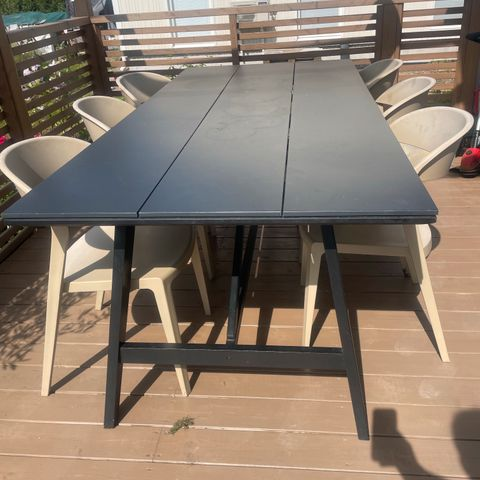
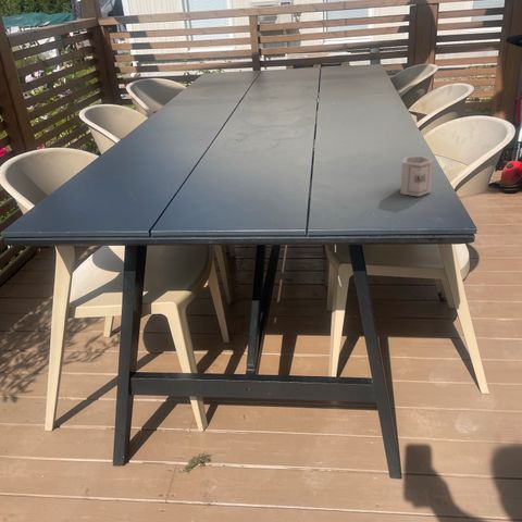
+ cup [399,154,435,198]
